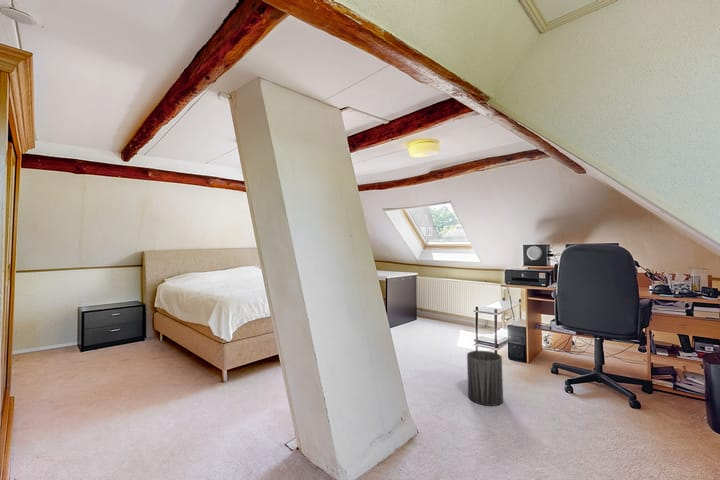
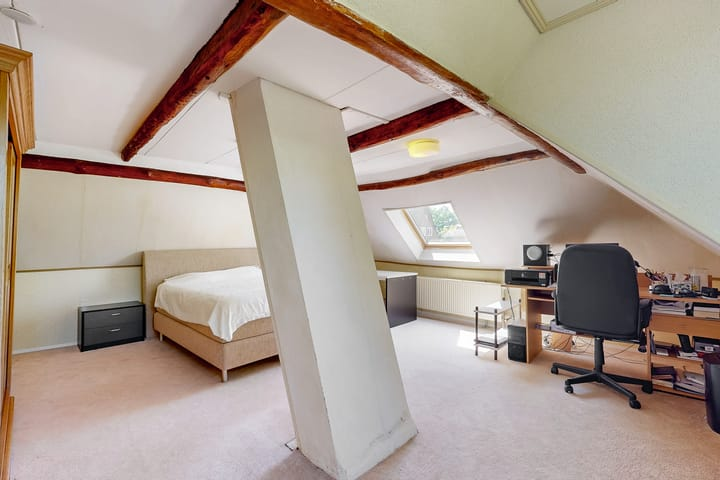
- trash can [466,350,504,407]
